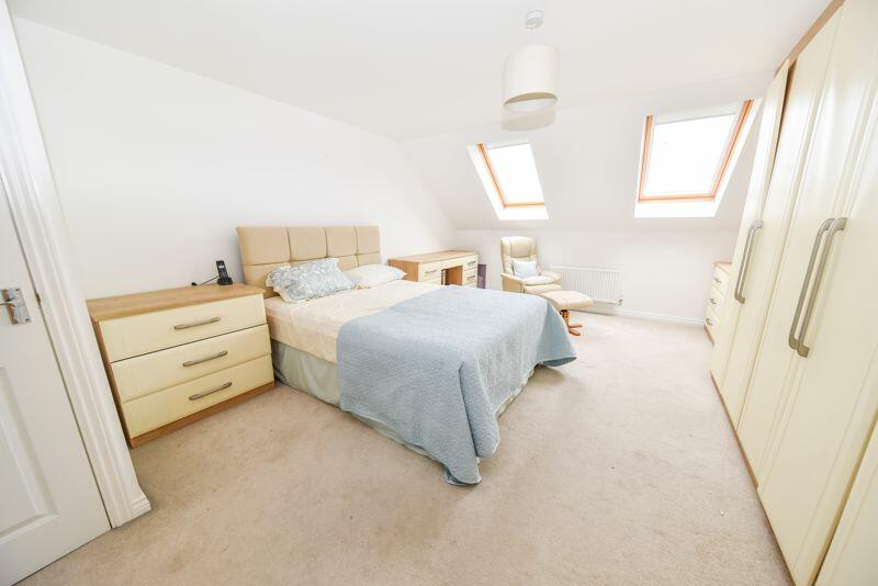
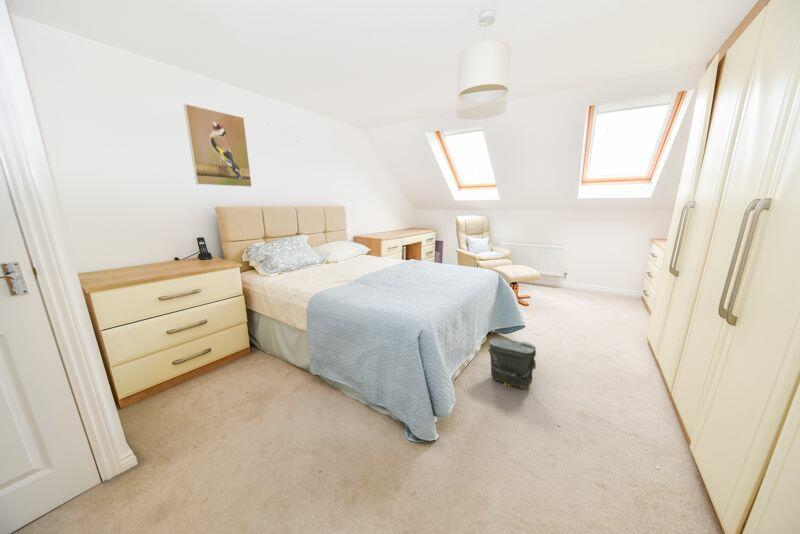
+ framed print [183,103,253,188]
+ bag [487,337,537,390]
